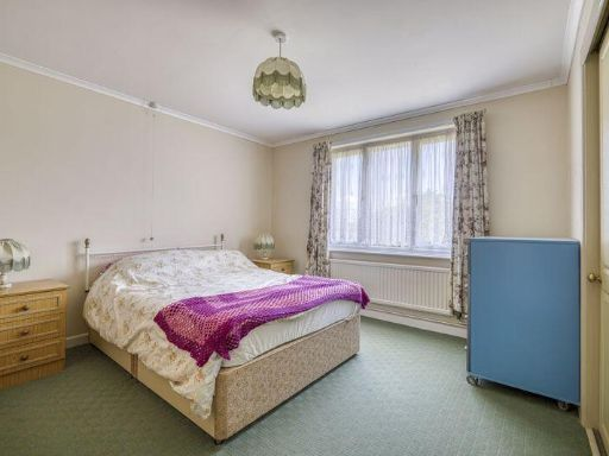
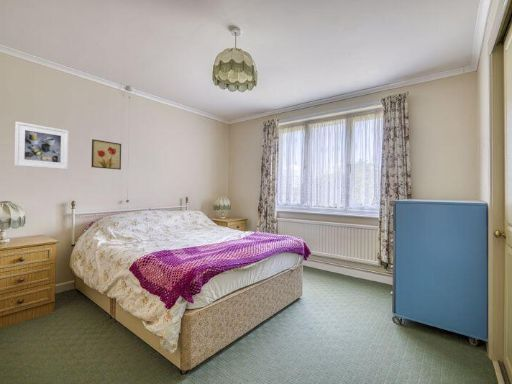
+ wall art [91,138,122,171]
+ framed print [14,121,70,171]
